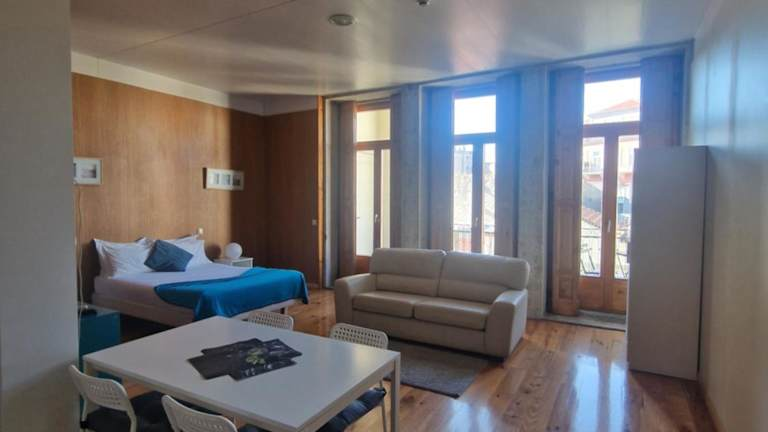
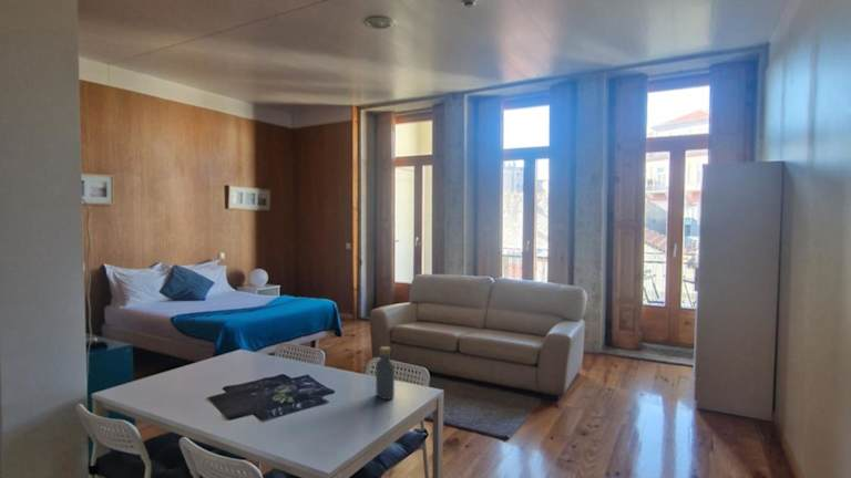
+ vodka [375,345,396,401]
